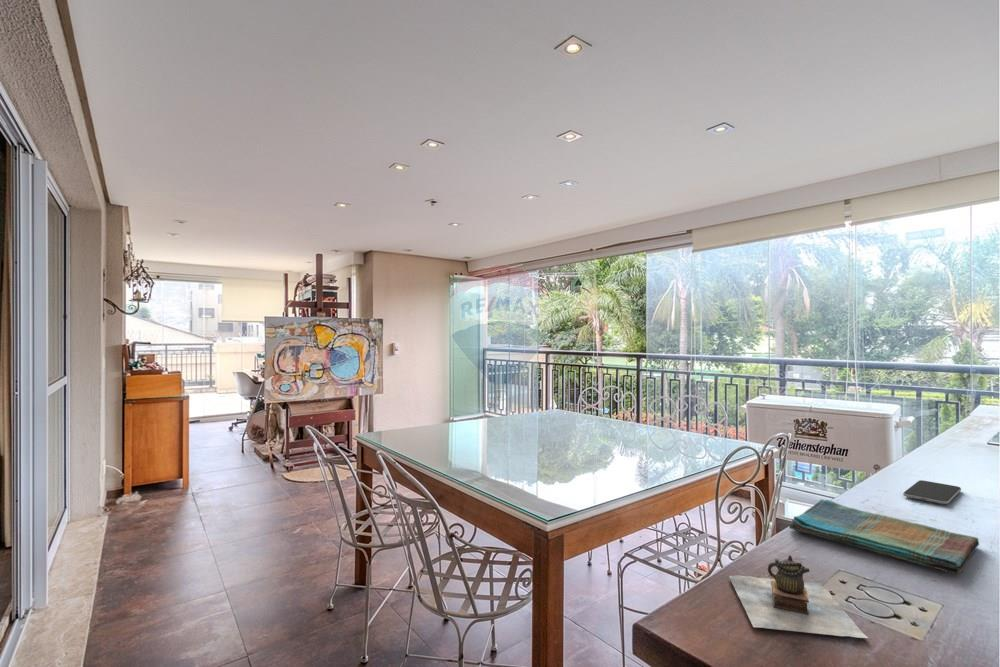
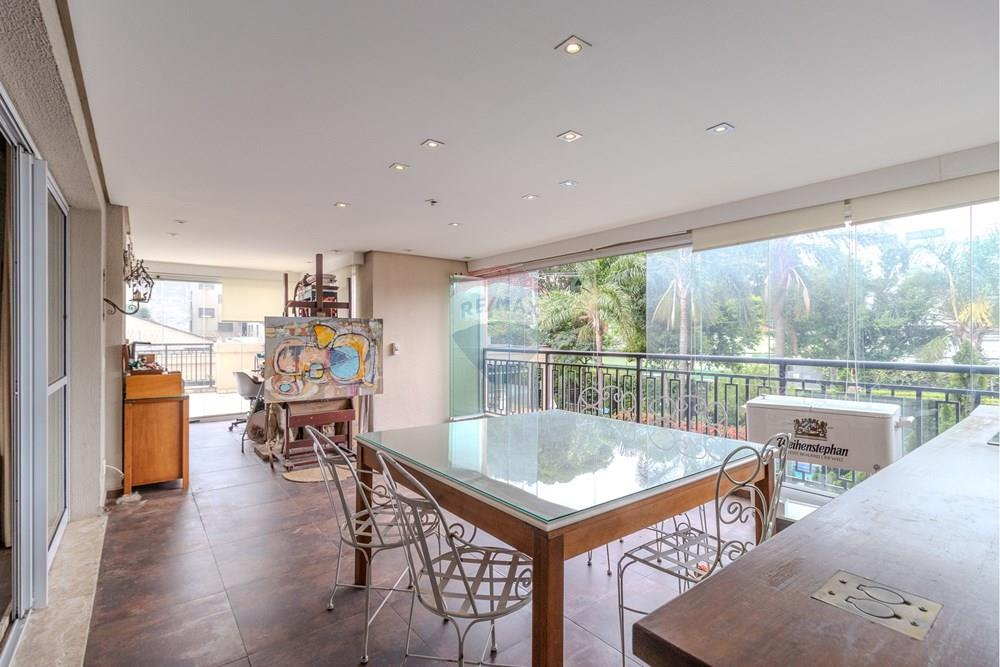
- dish towel [788,498,980,575]
- smartphone [902,479,962,505]
- teapot [728,554,869,639]
